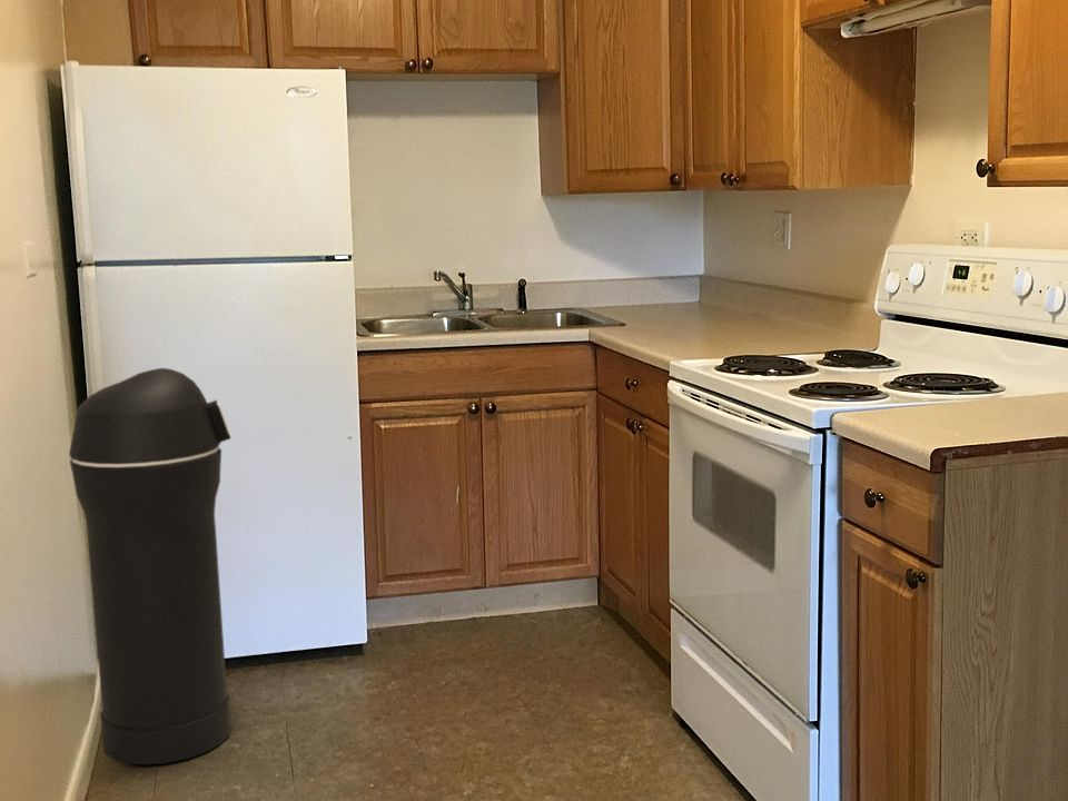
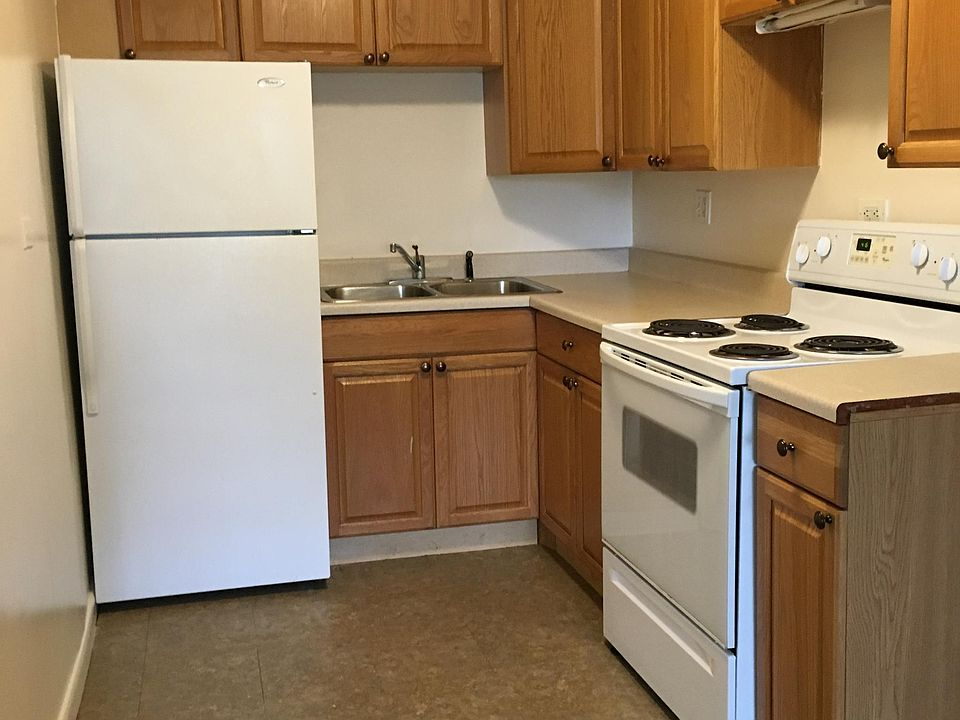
- trash can [68,367,233,765]
